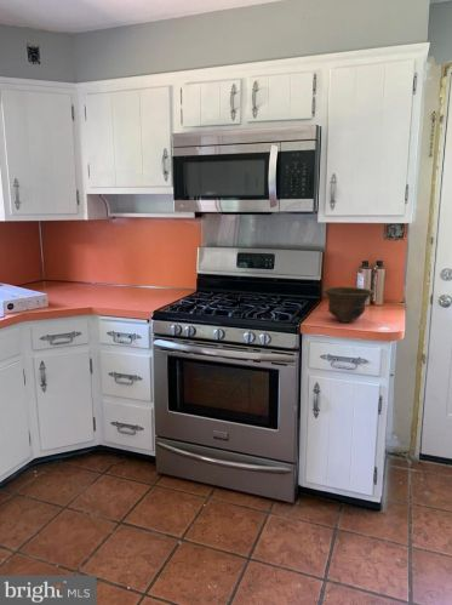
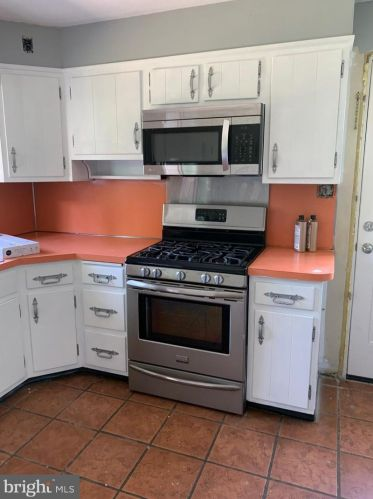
- bowl [322,285,374,324]
